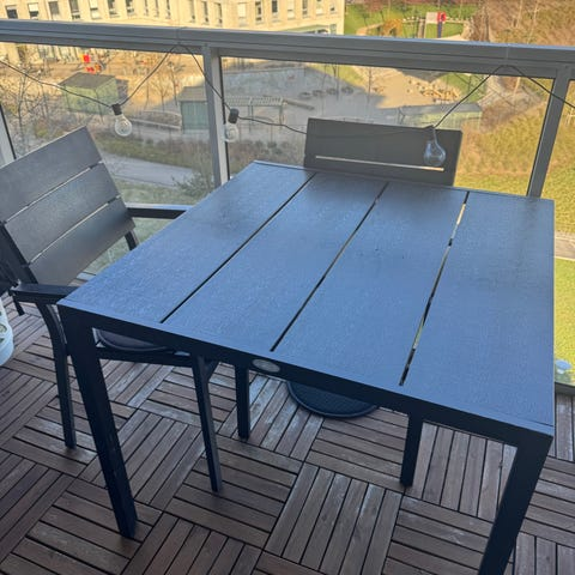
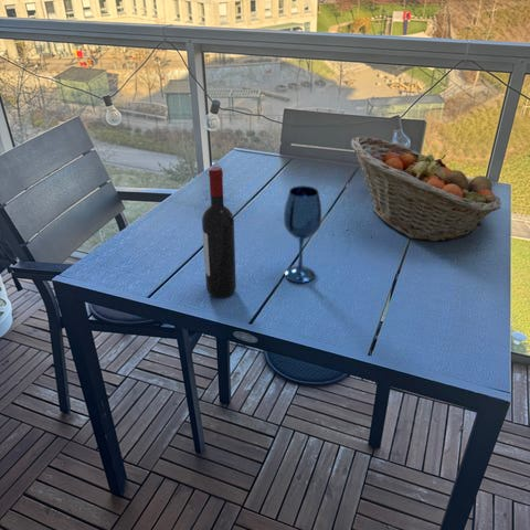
+ wineglass [283,184,322,284]
+ fruit basket [350,136,502,243]
+ wine bottle [201,166,237,298]
